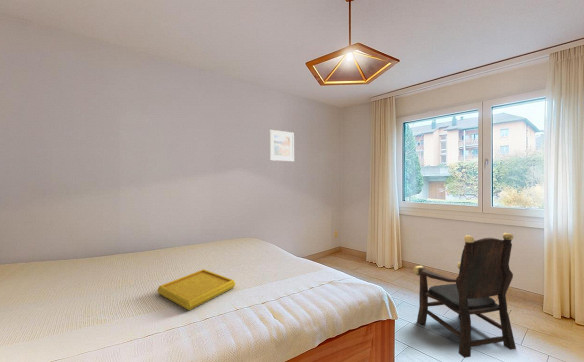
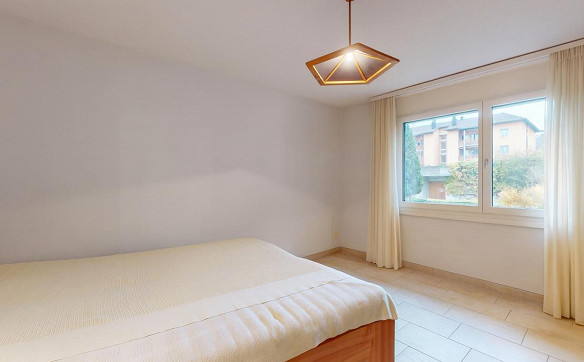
- armchair [412,232,517,359]
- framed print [268,129,295,162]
- serving tray [156,268,236,311]
